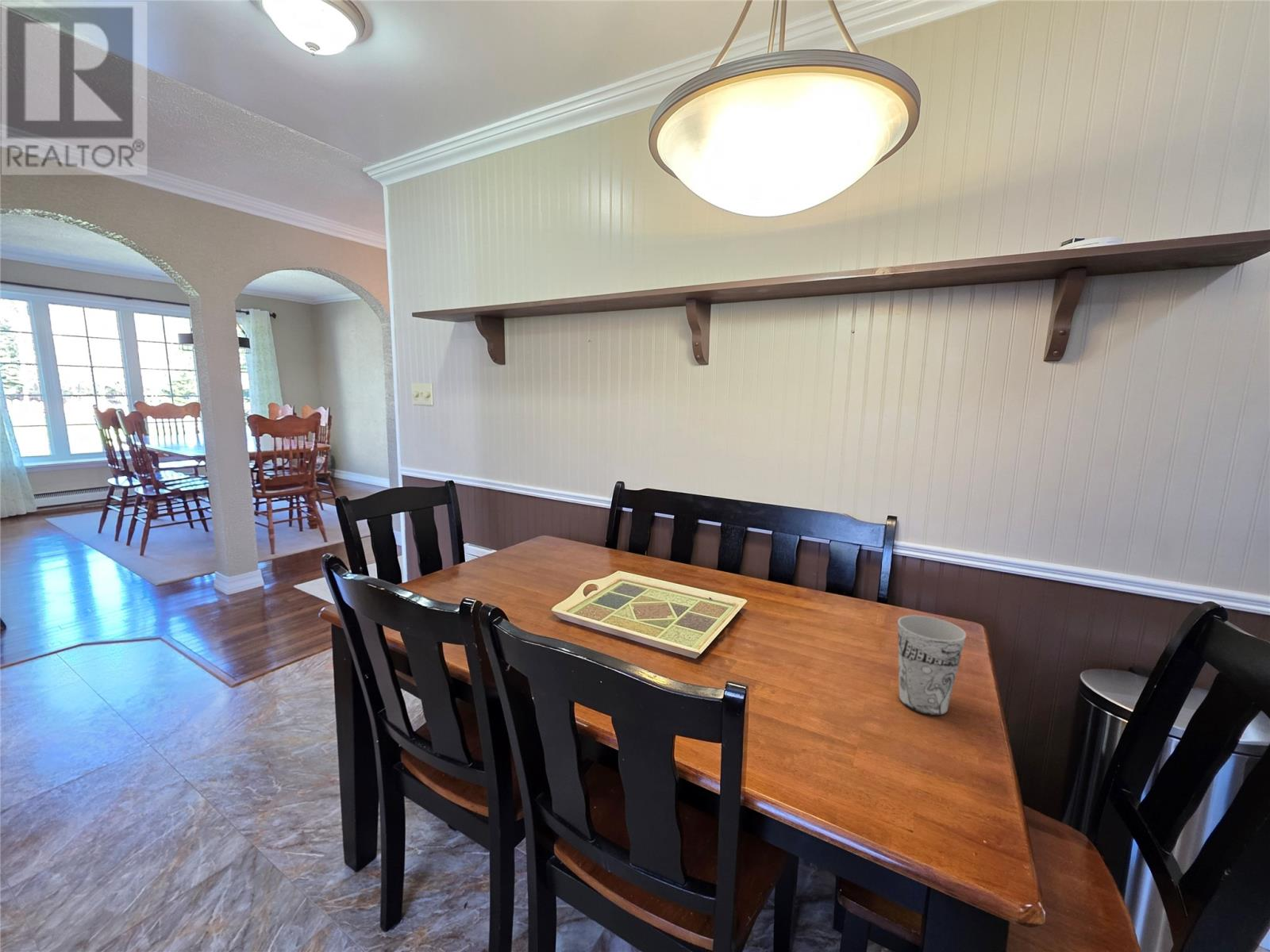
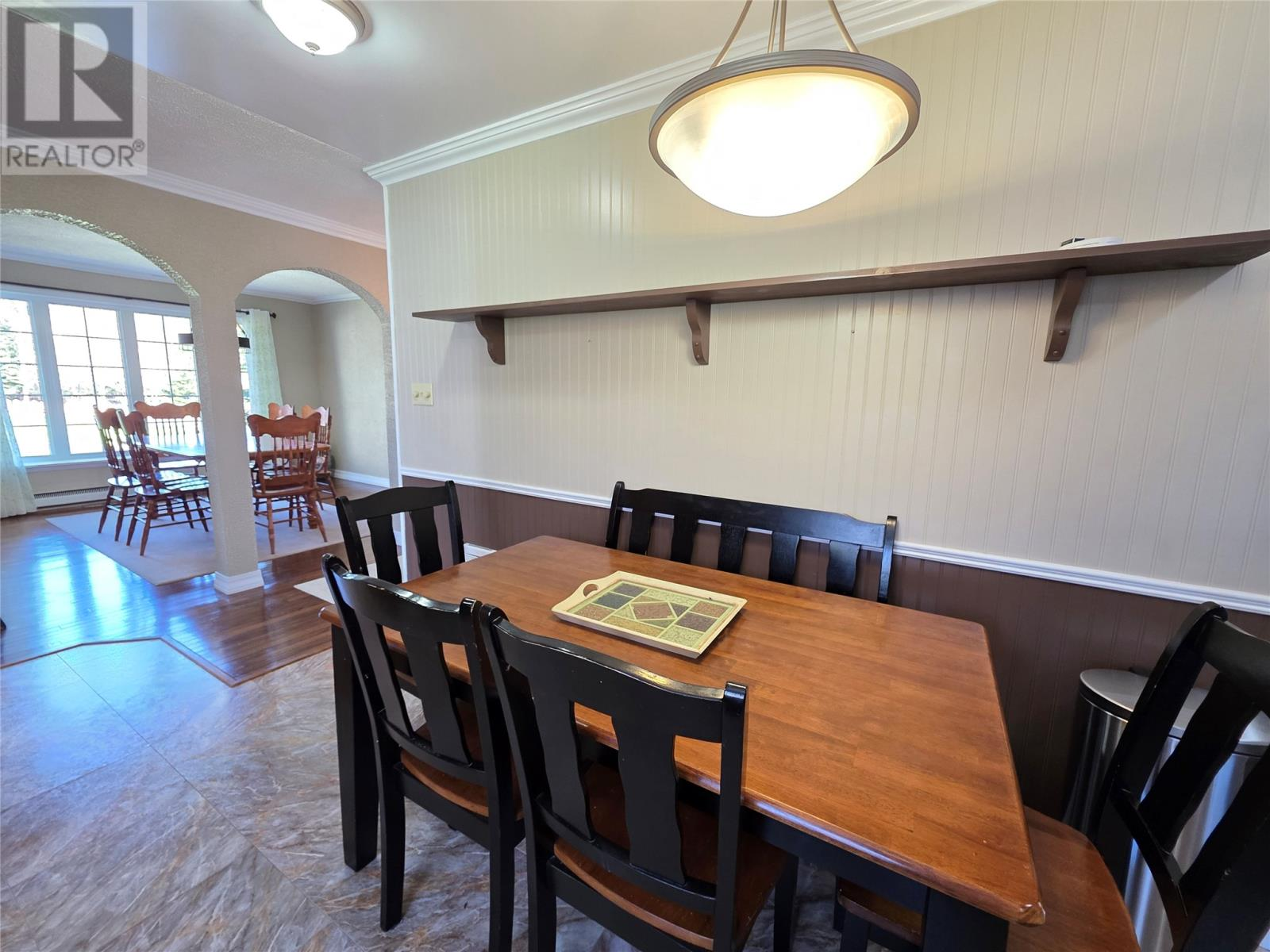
- cup [897,615,967,716]
